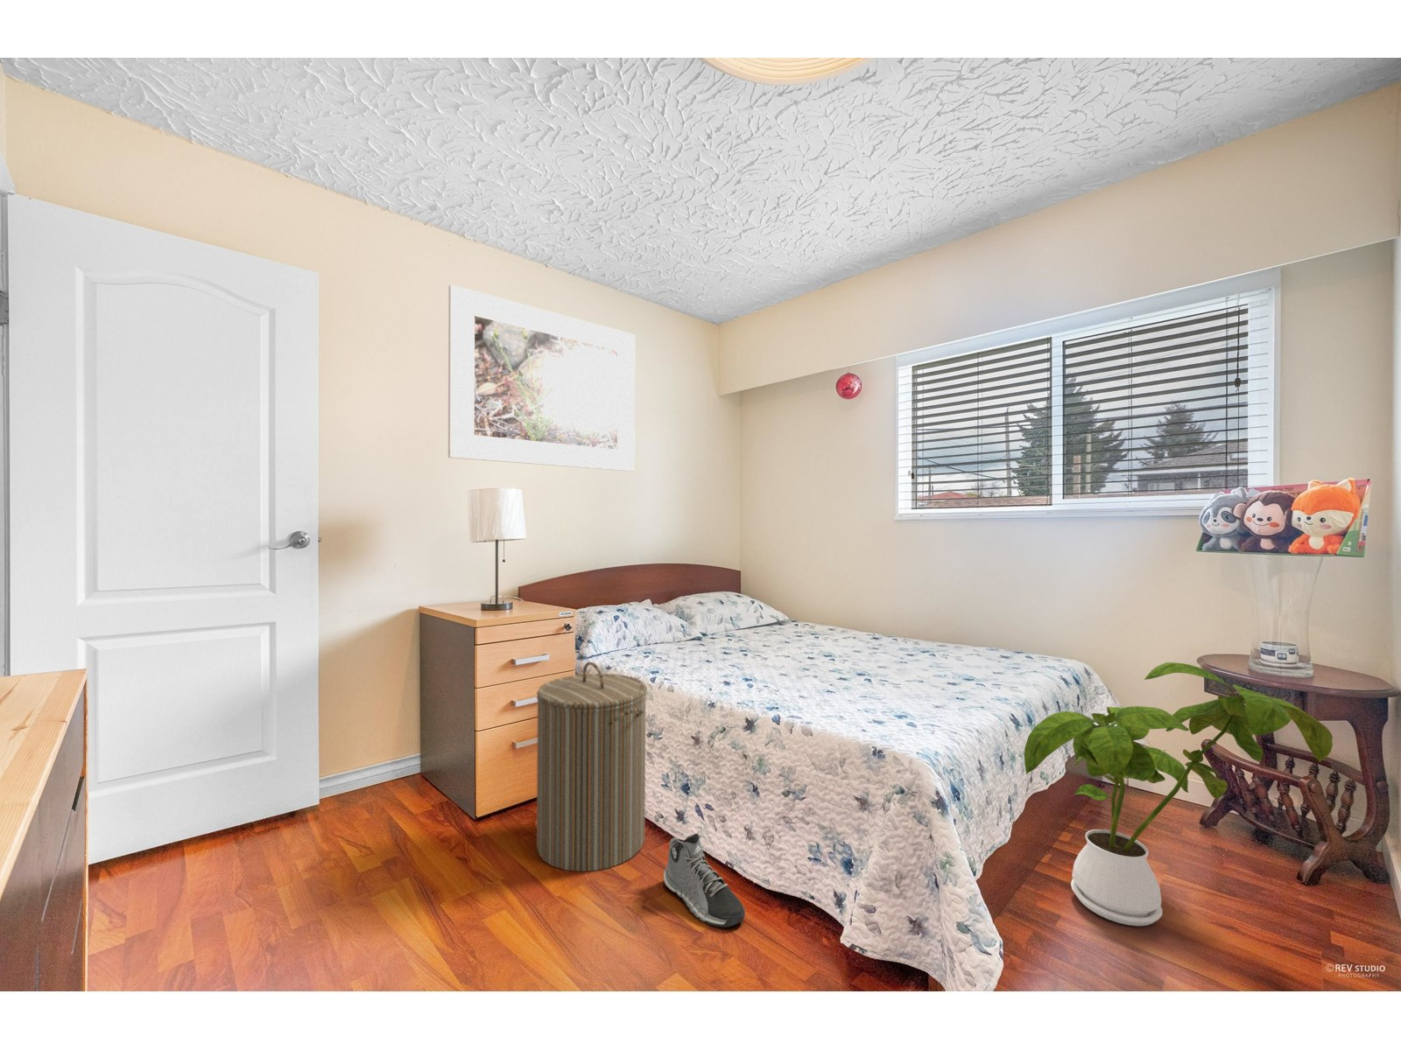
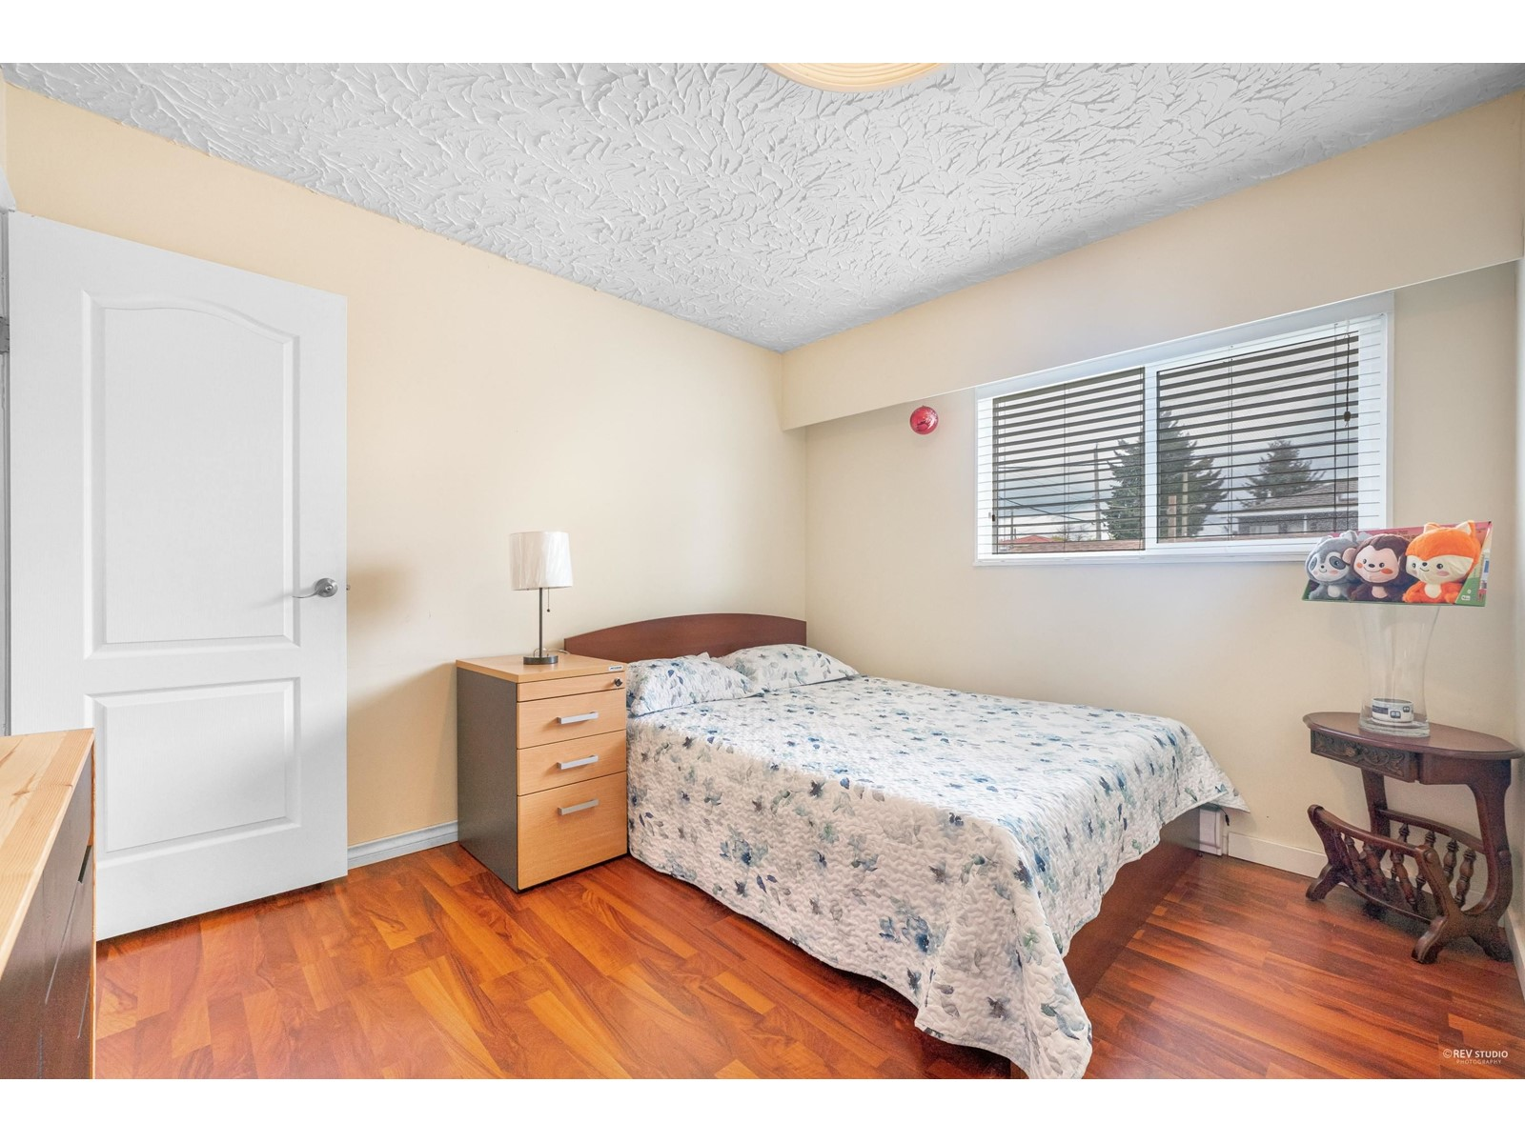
- house plant [1024,662,1334,926]
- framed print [448,283,635,472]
- laundry hamper [536,661,648,872]
- sneaker [663,833,746,929]
